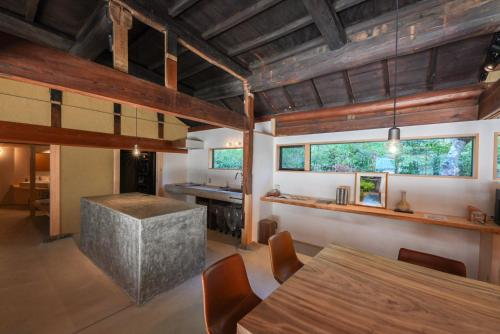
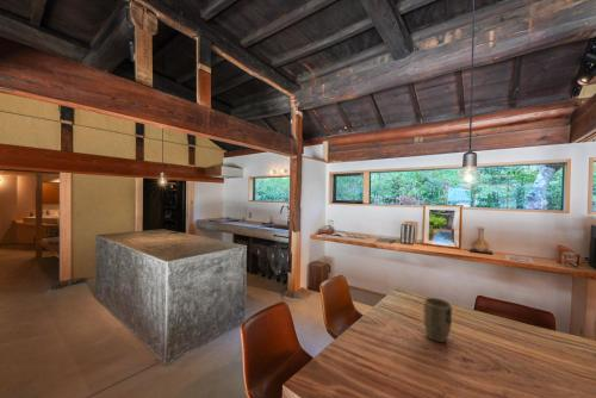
+ plant pot [423,297,453,343]
